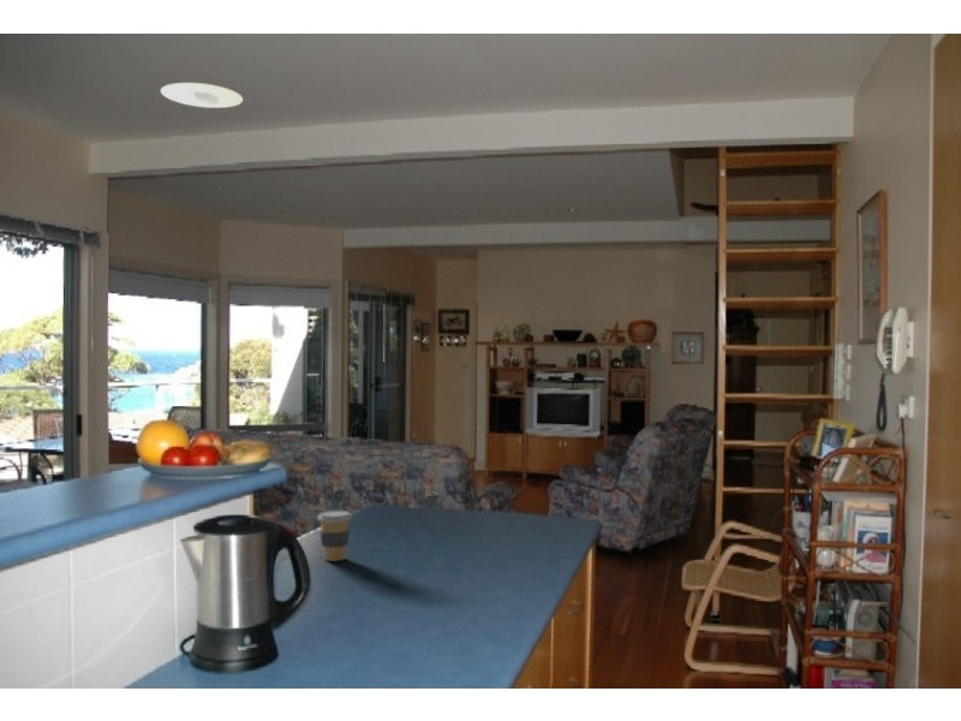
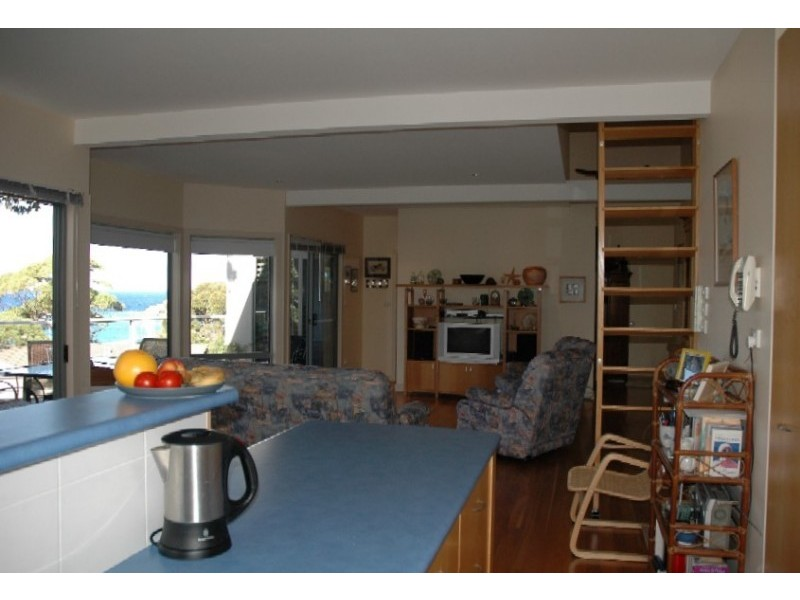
- coffee cup [316,510,353,562]
- recessed light [160,82,244,109]
